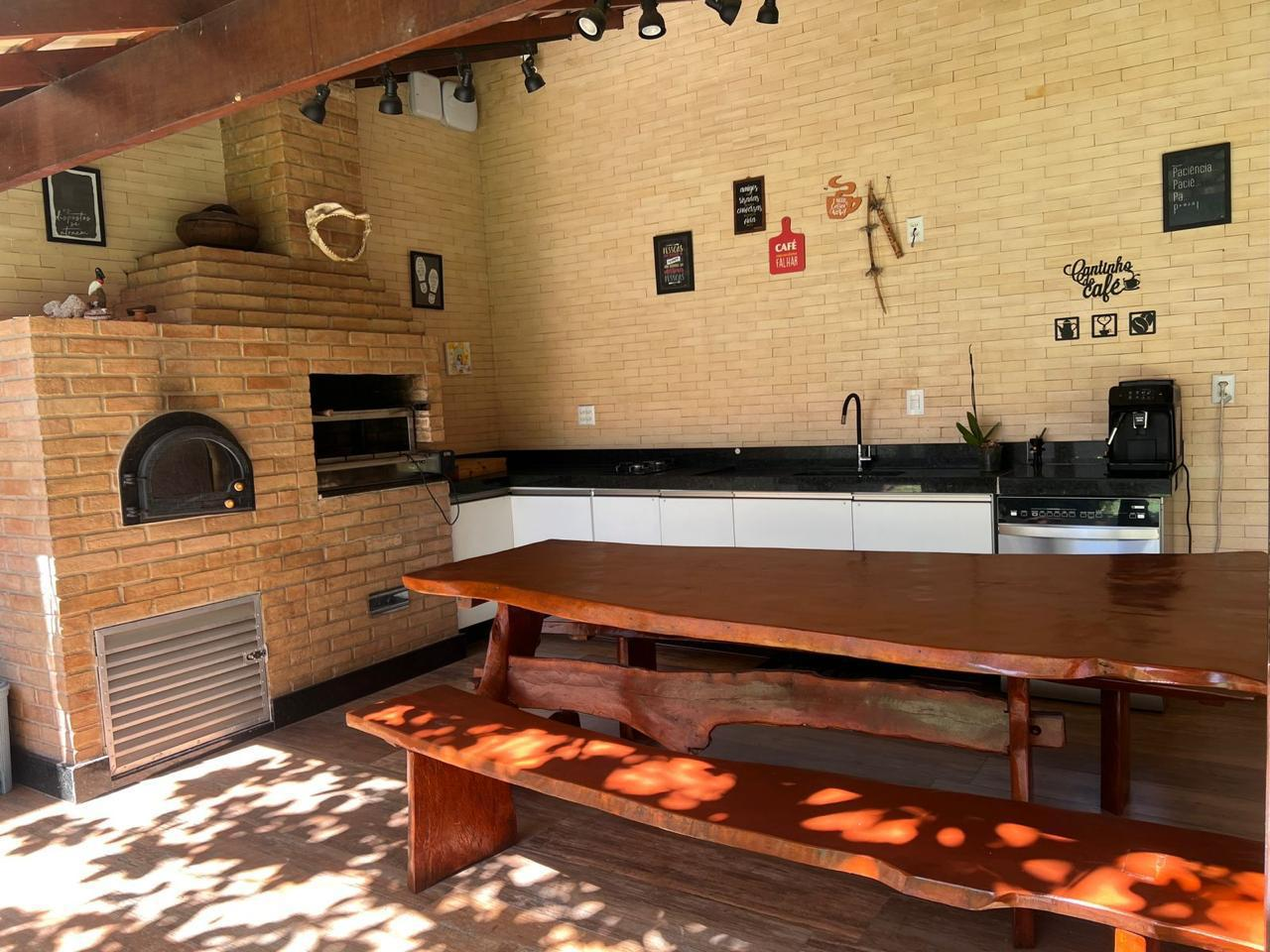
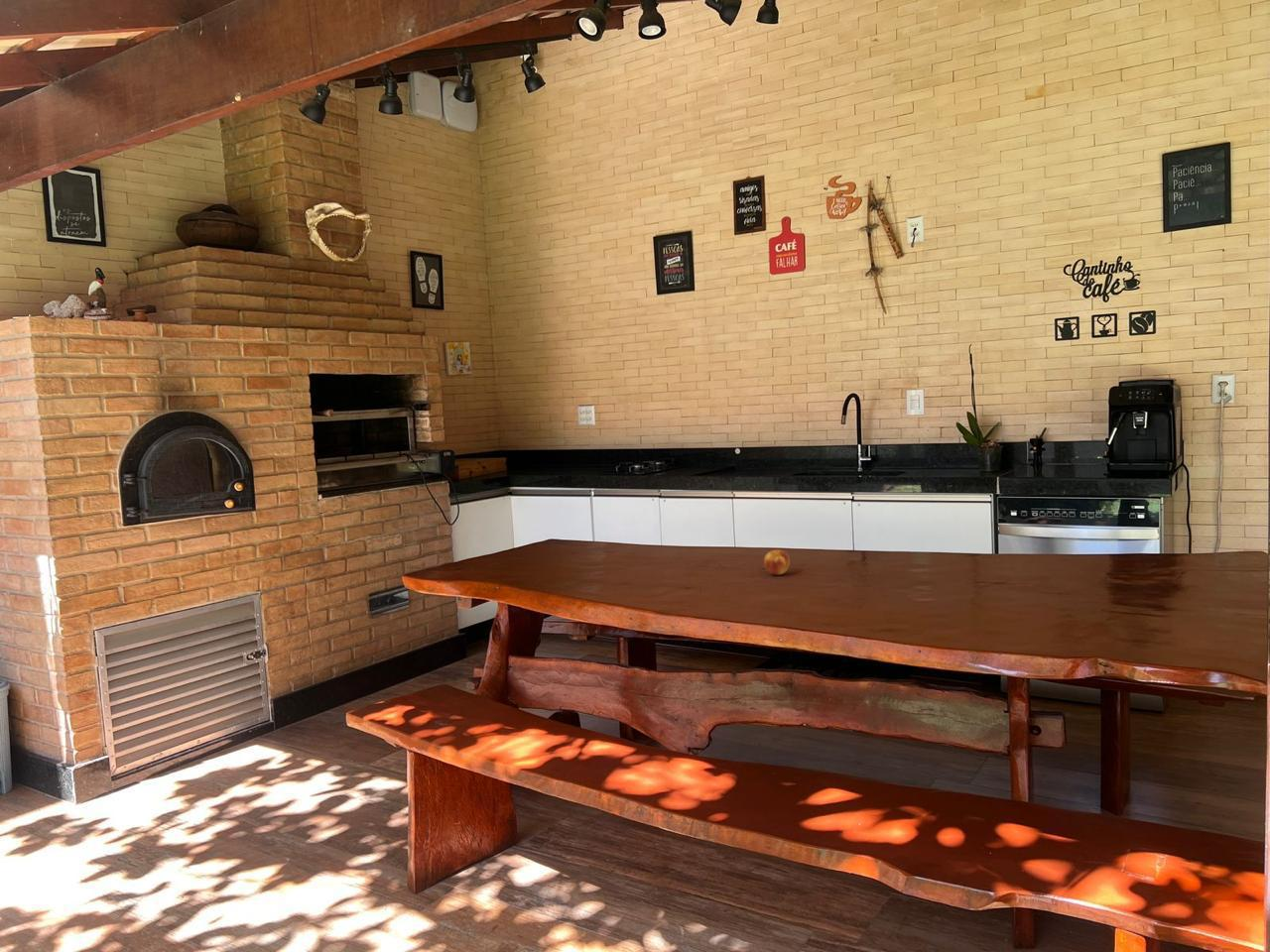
+ fruit [763,548,791,576]
